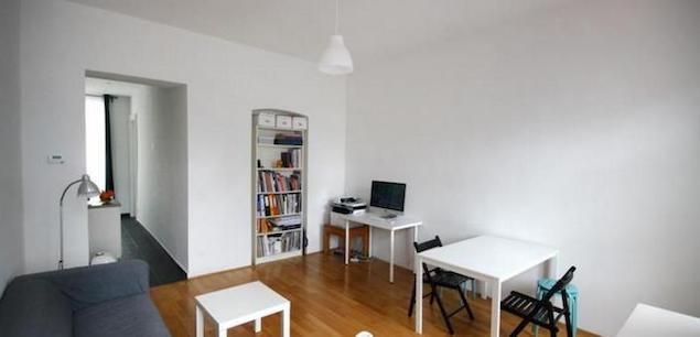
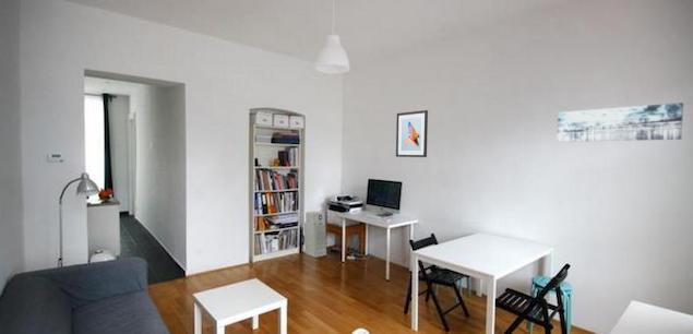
+ wall art [557,102,684,143]
+ wall art [395,109,429,158]
+ air purifier [303,211,327,259]
